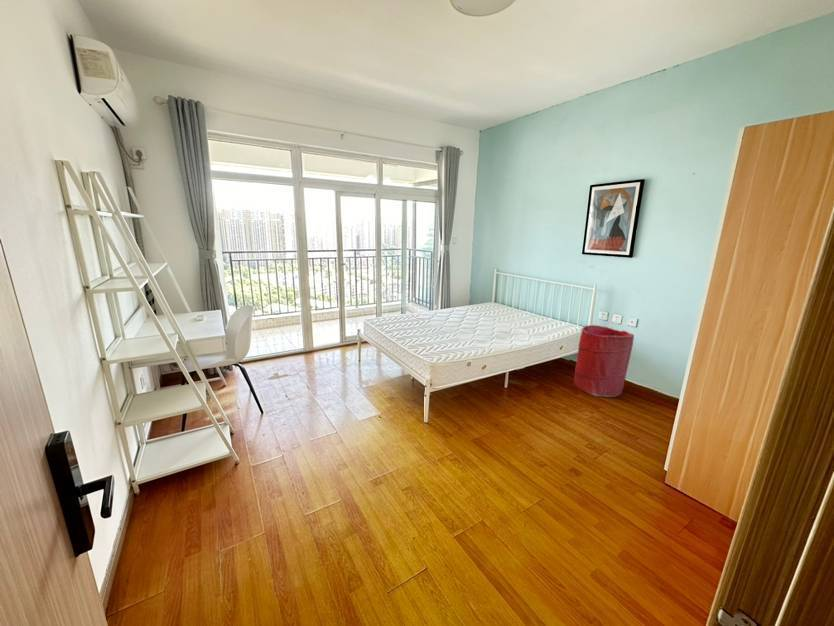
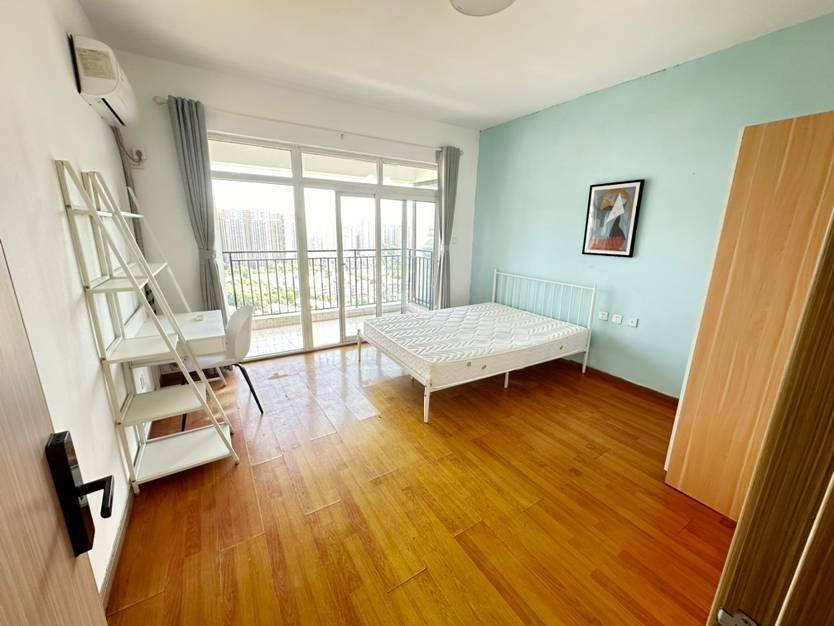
- laundry hamper [573,324,635,398]
